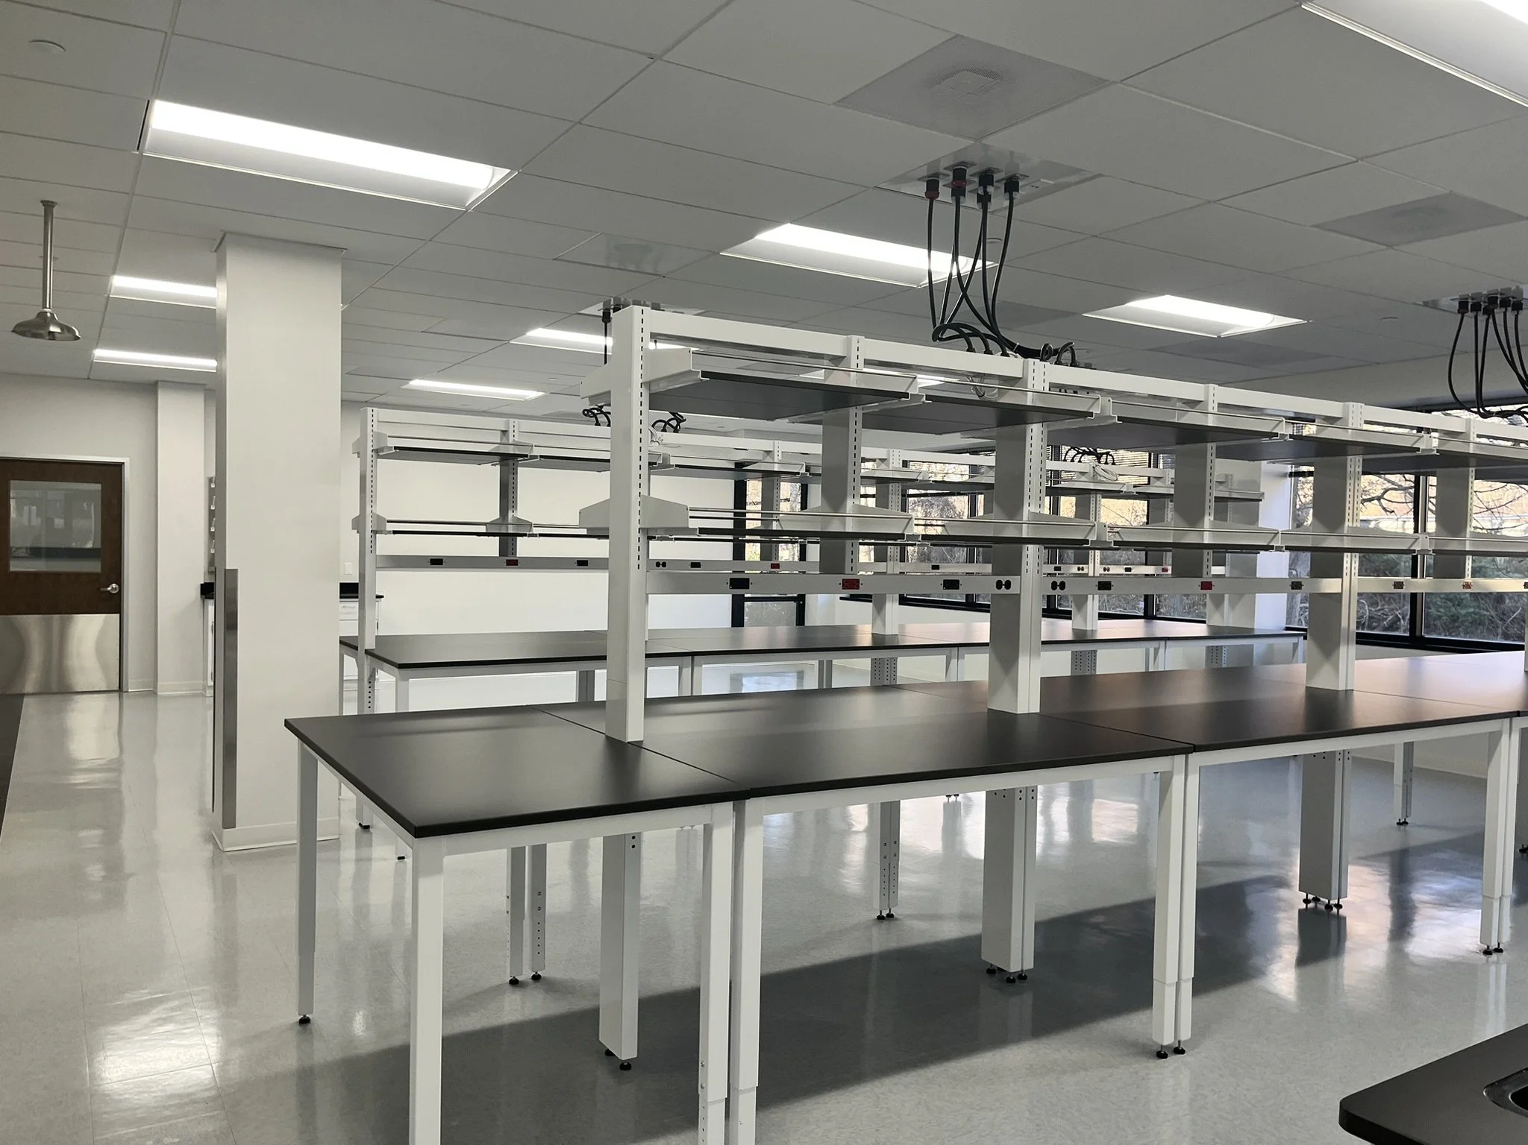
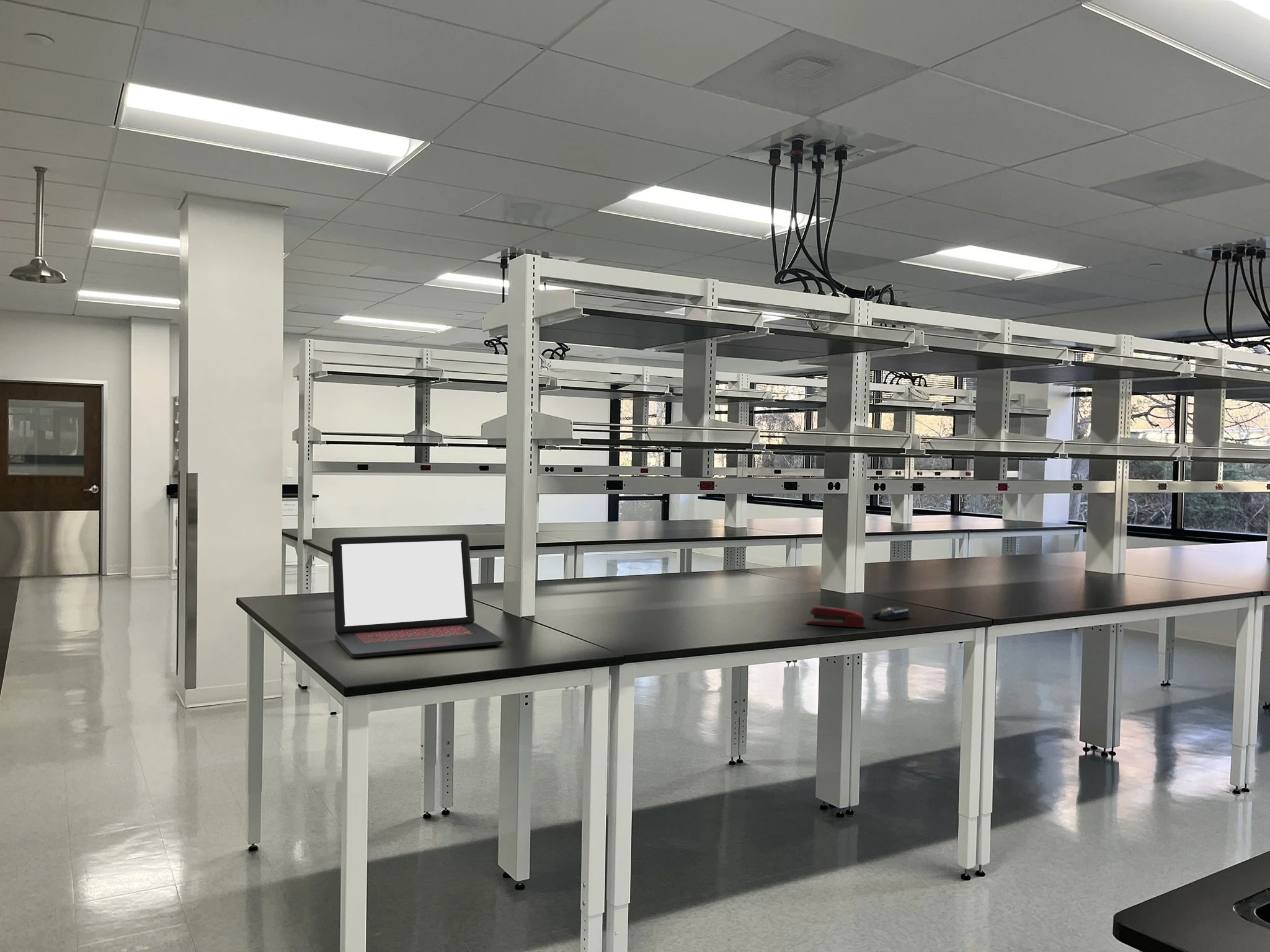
+ computer mouse [871,606,910,621]
+ stapler [806,606,866,628]
+ laptop [331,533,505,659]
